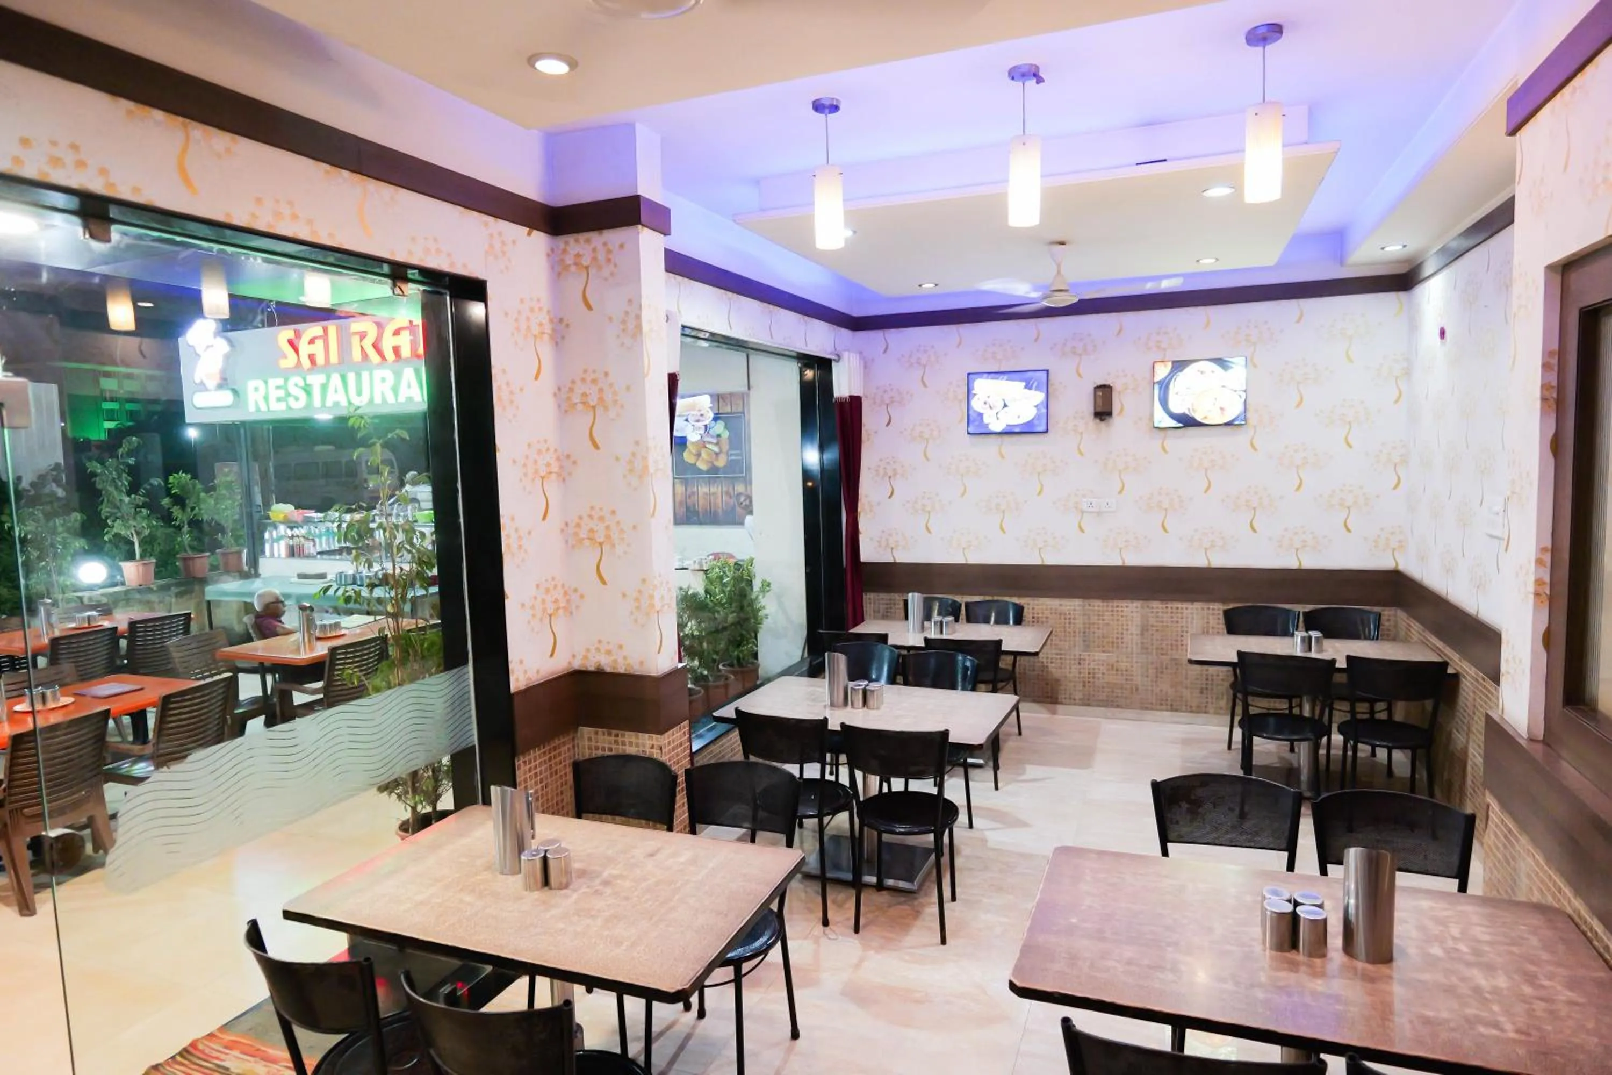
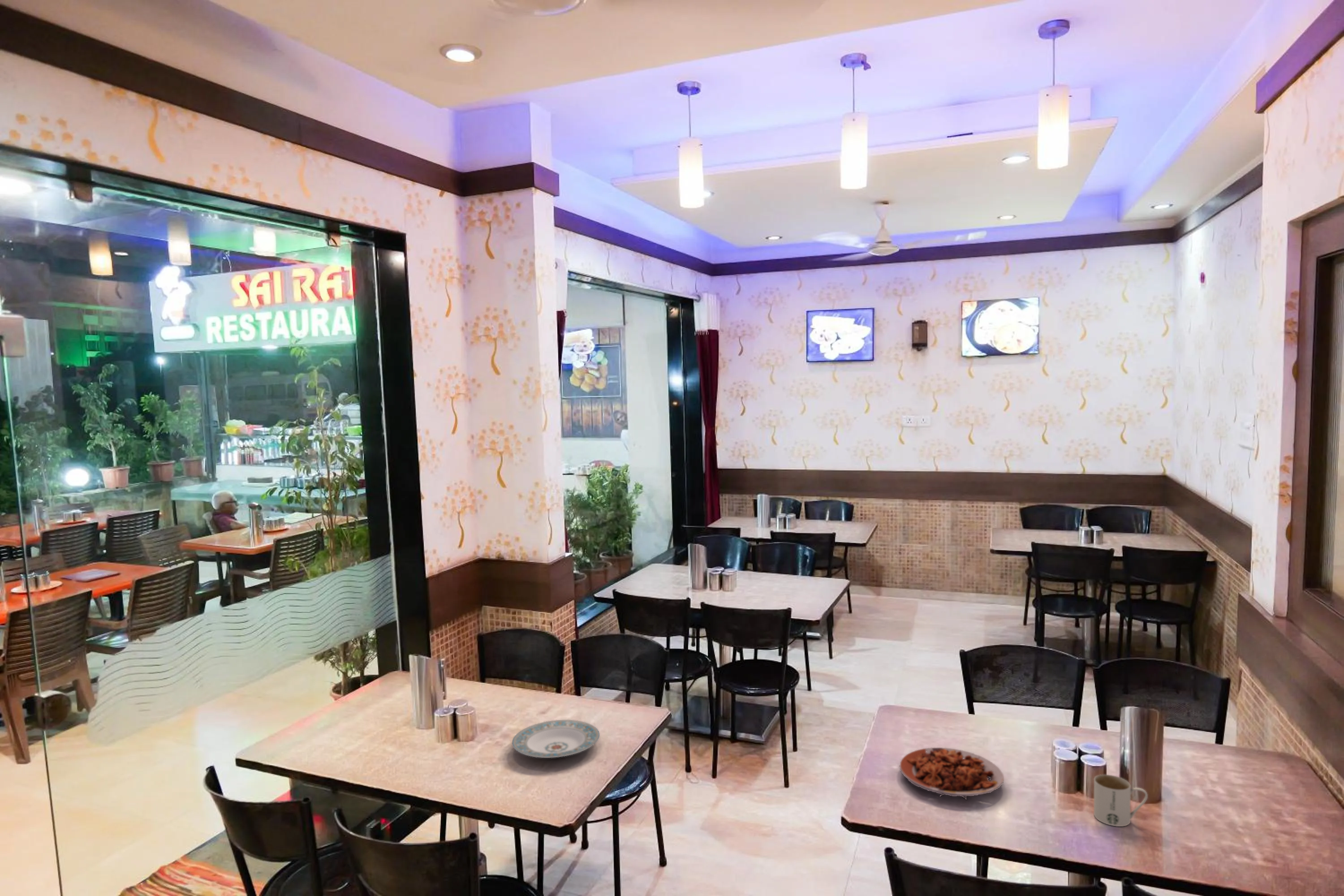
+ plate [512,719,600,758]
+ food plate [899,747,1004,801]
+ mug [1094,774,1148,827]
